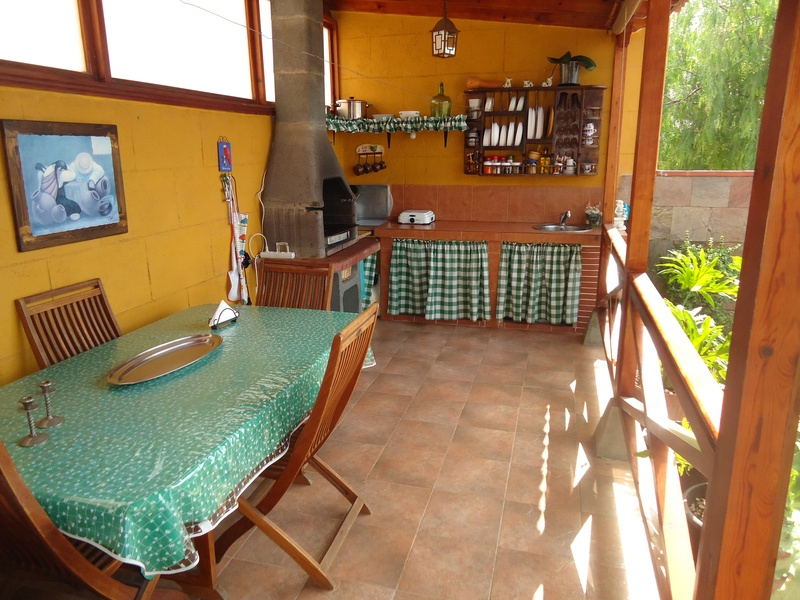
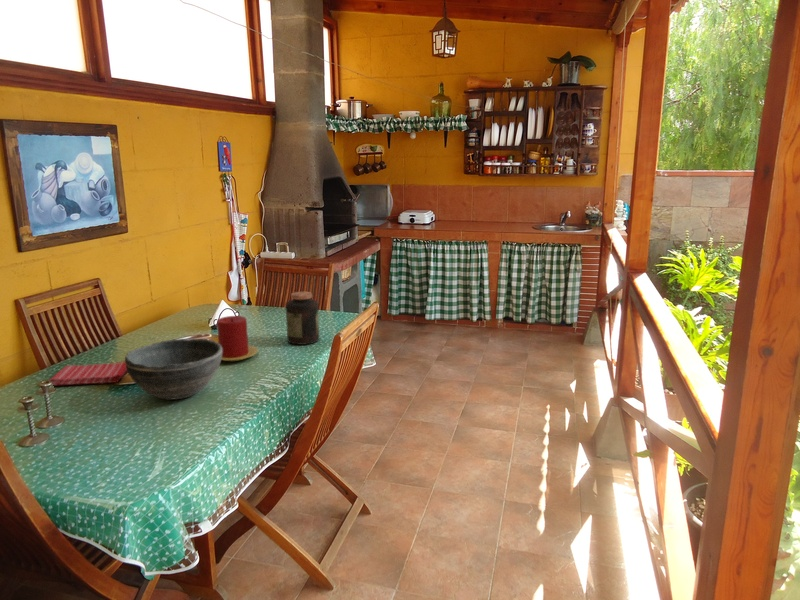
+ candle [216,315,259,362]
+ jar [285,291,320,346]
+ dish towel [47,361,128,387]
+ bowl [124,337,222,400]
